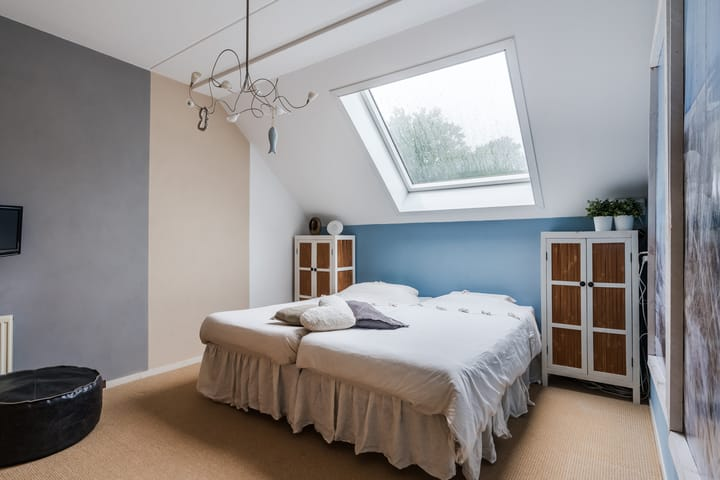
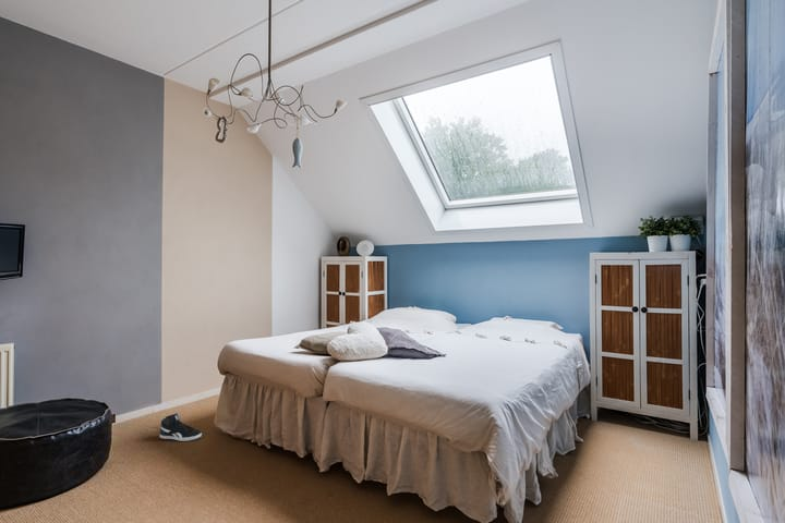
+ sneaker [158,412,203,442]
